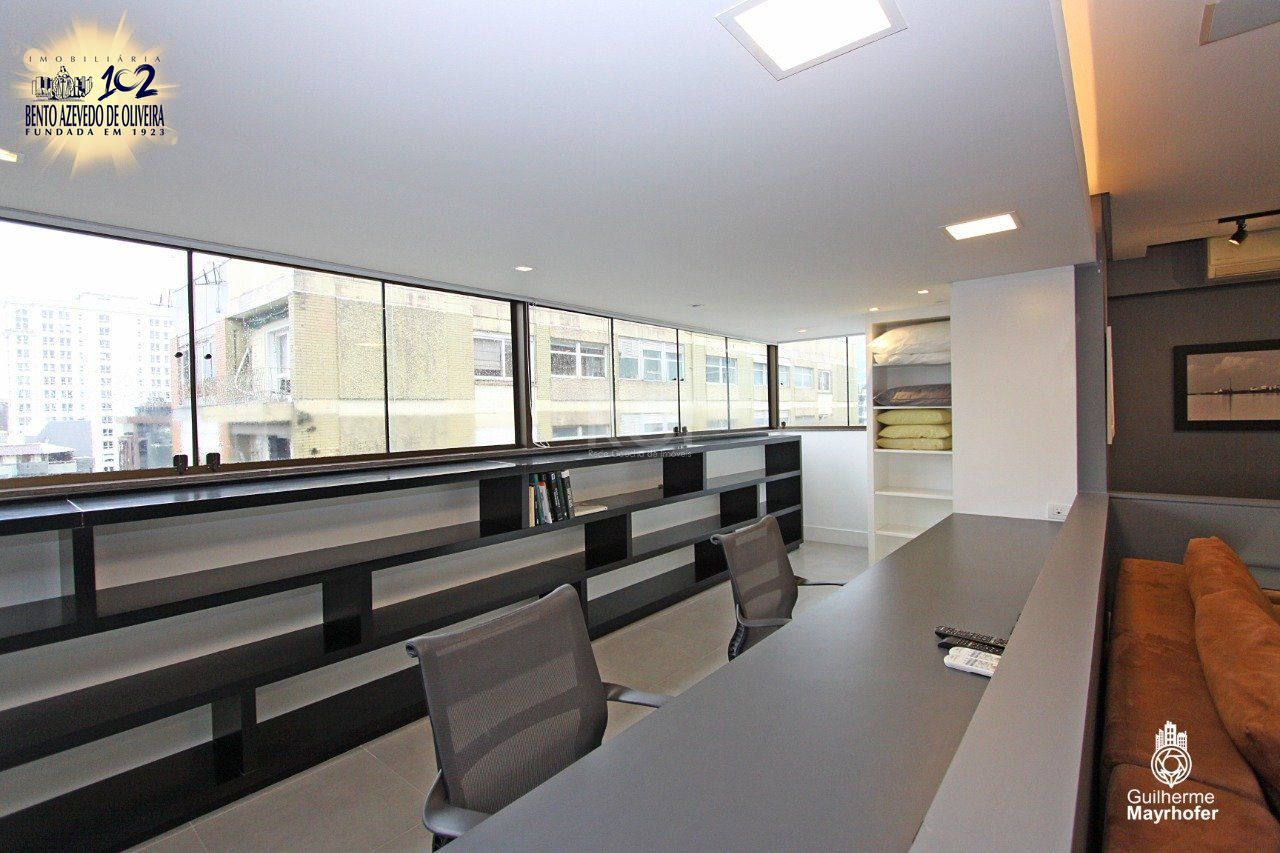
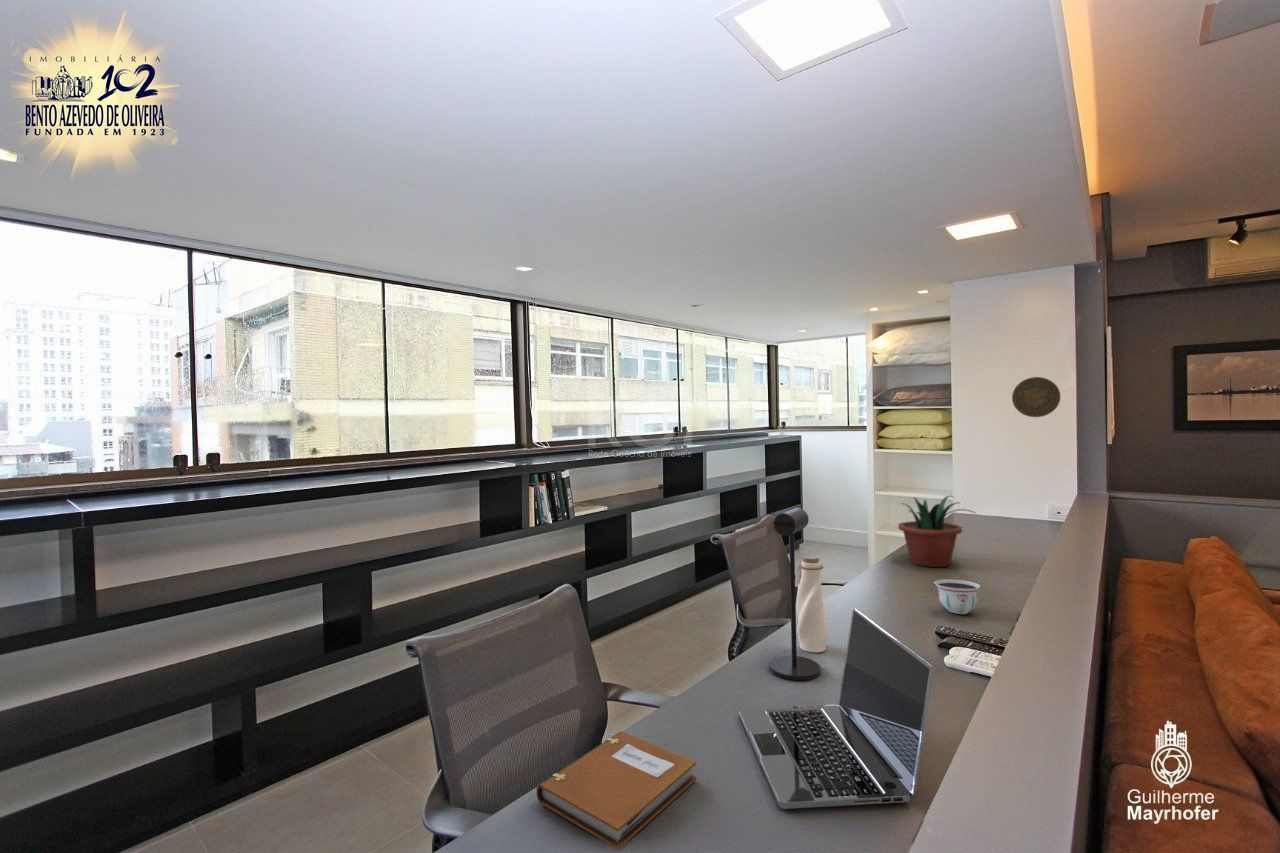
+ decorative plate [1011,376,1062,418]
+ bowl [933,579,981,615]
+ desk lamp [768,507,822,681]
+ potted plant [897,495,977,568]
+ water bottle [795,554,828,653]
+ laptop [738,608,935,810]
+ notebook [536,731,697,850]
